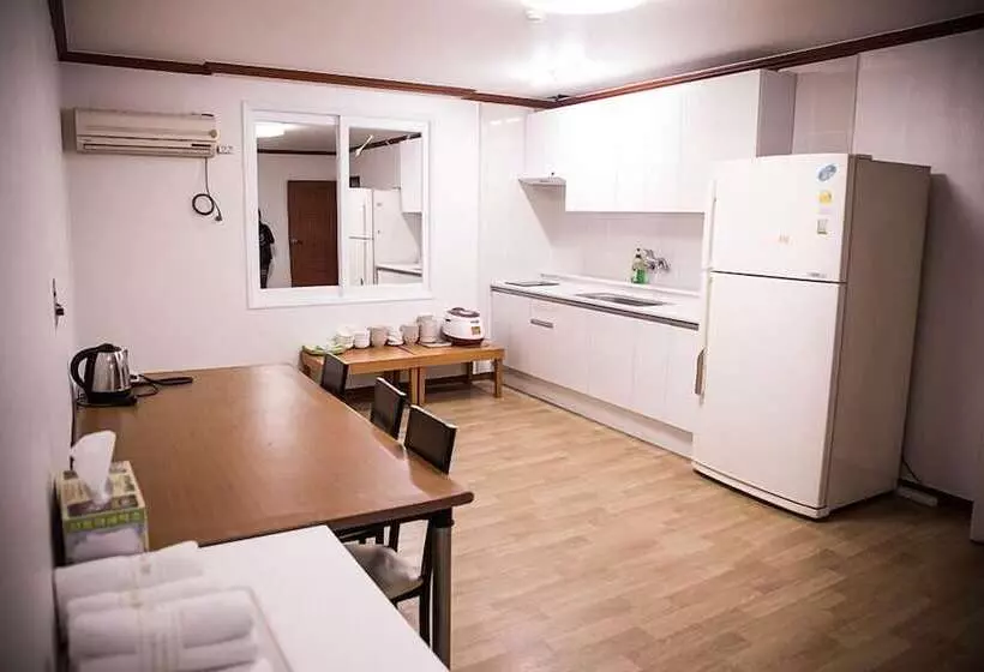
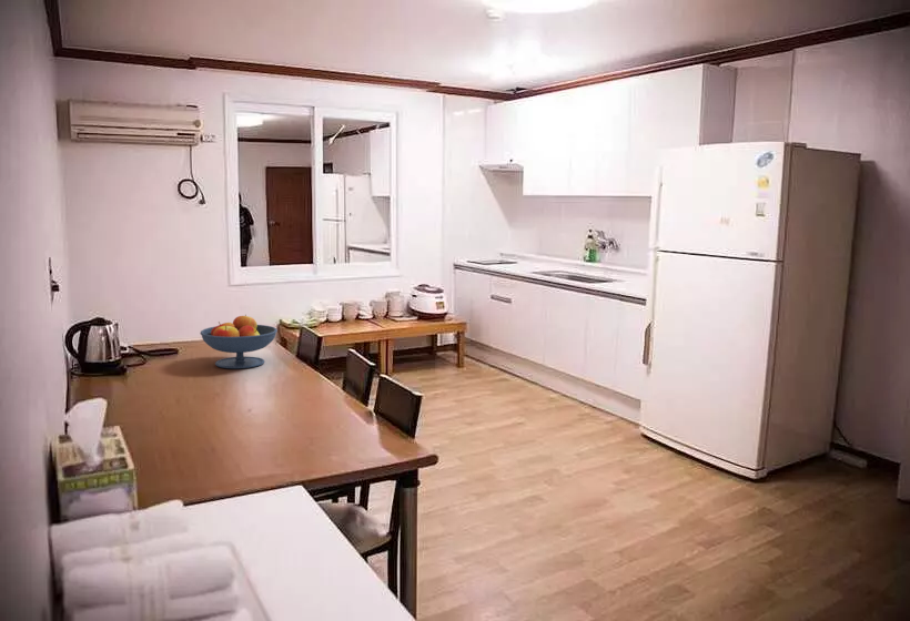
+ fruit bowl [200,314,279,369]
